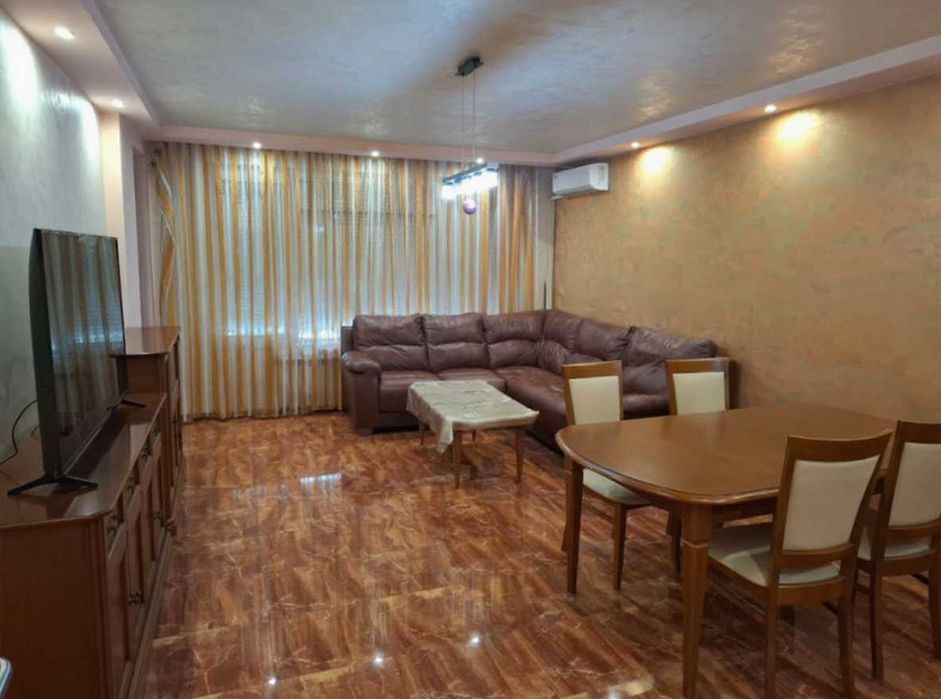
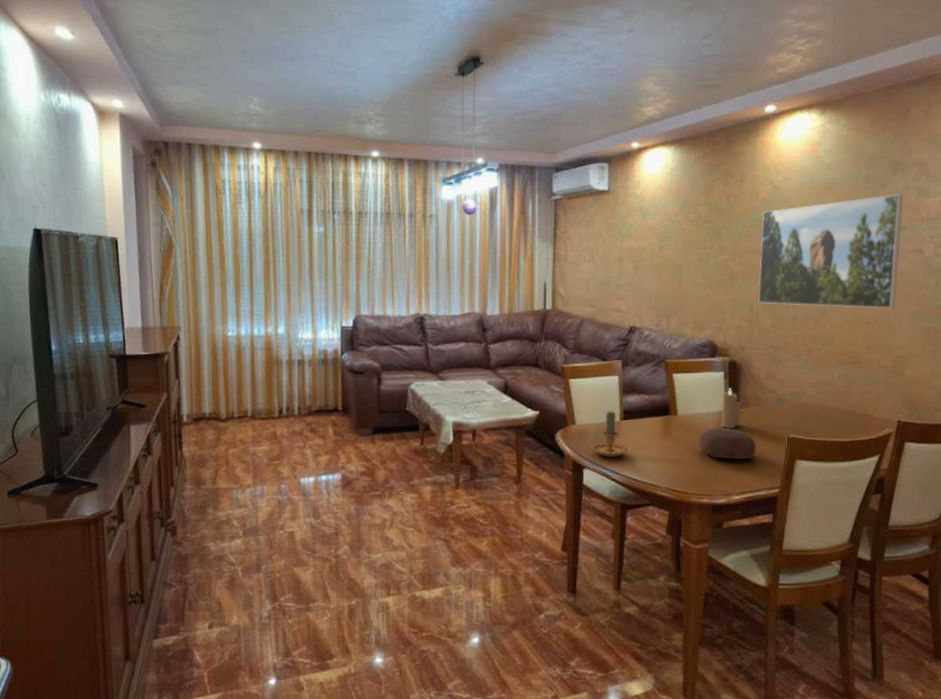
+ decorative bowl [698,427,757,461]
+ candle [591,411,629,458]
+ candle [721,388,742,429]
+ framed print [758,193,904,309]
